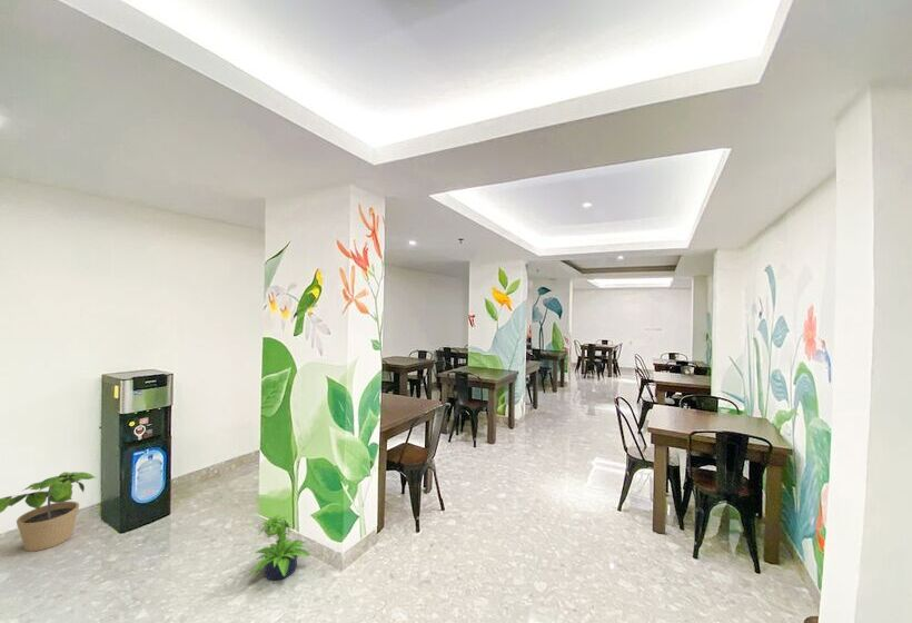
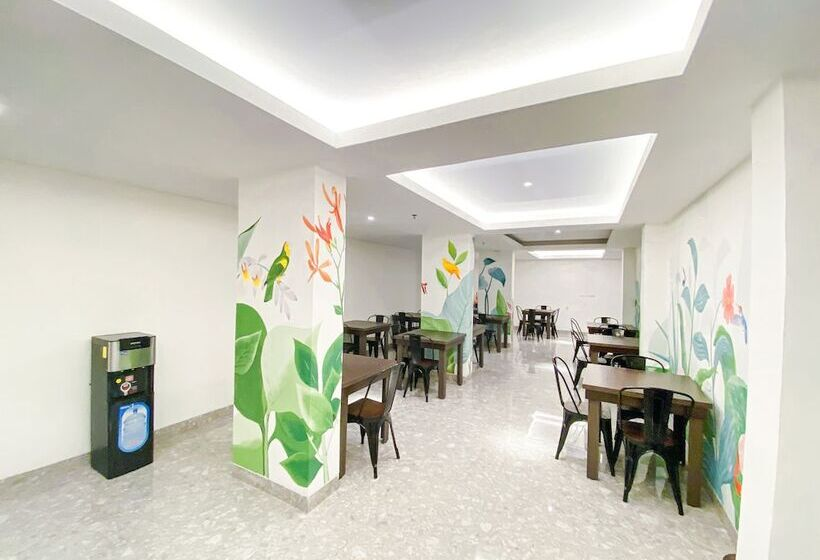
- potted plant [250,514,311,582]
- potted plant [0,471,96,552]
